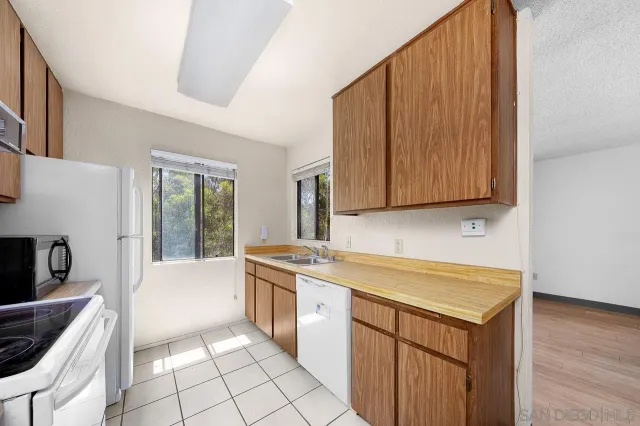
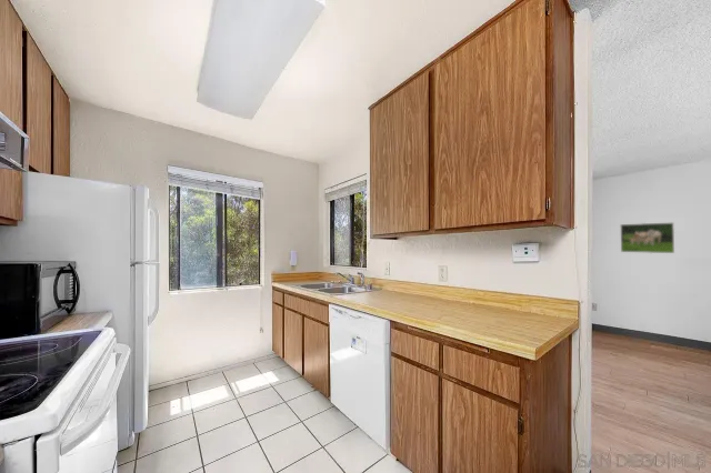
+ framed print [619,221,675,254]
